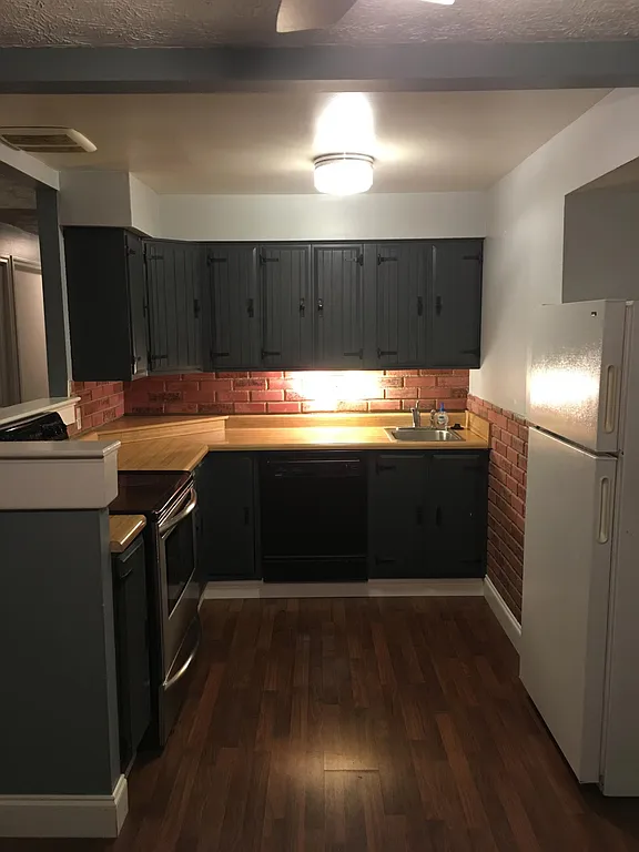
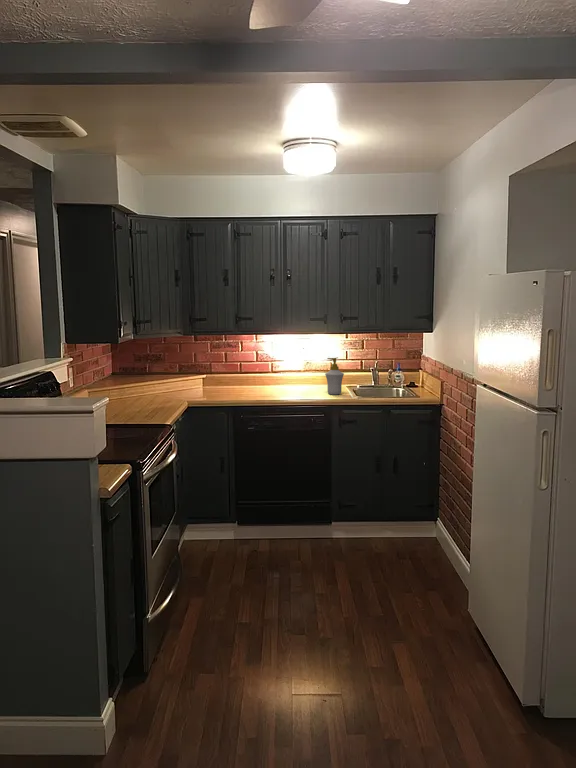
+ soap bottle [324,357,345,396]
